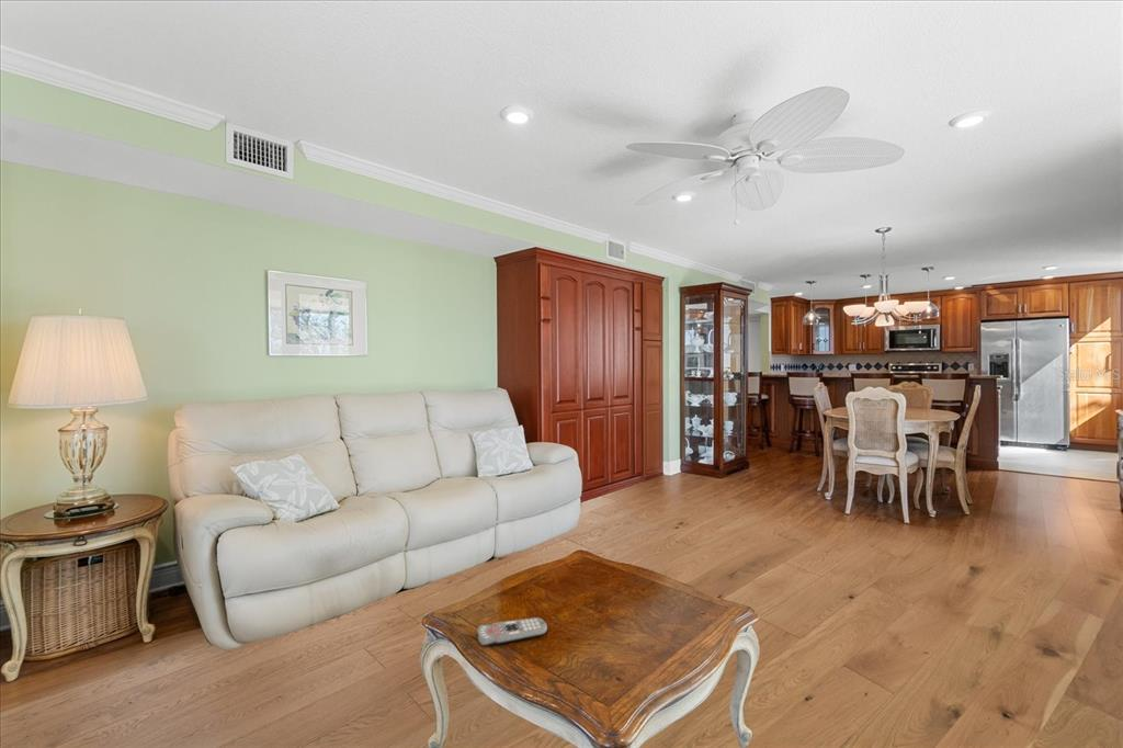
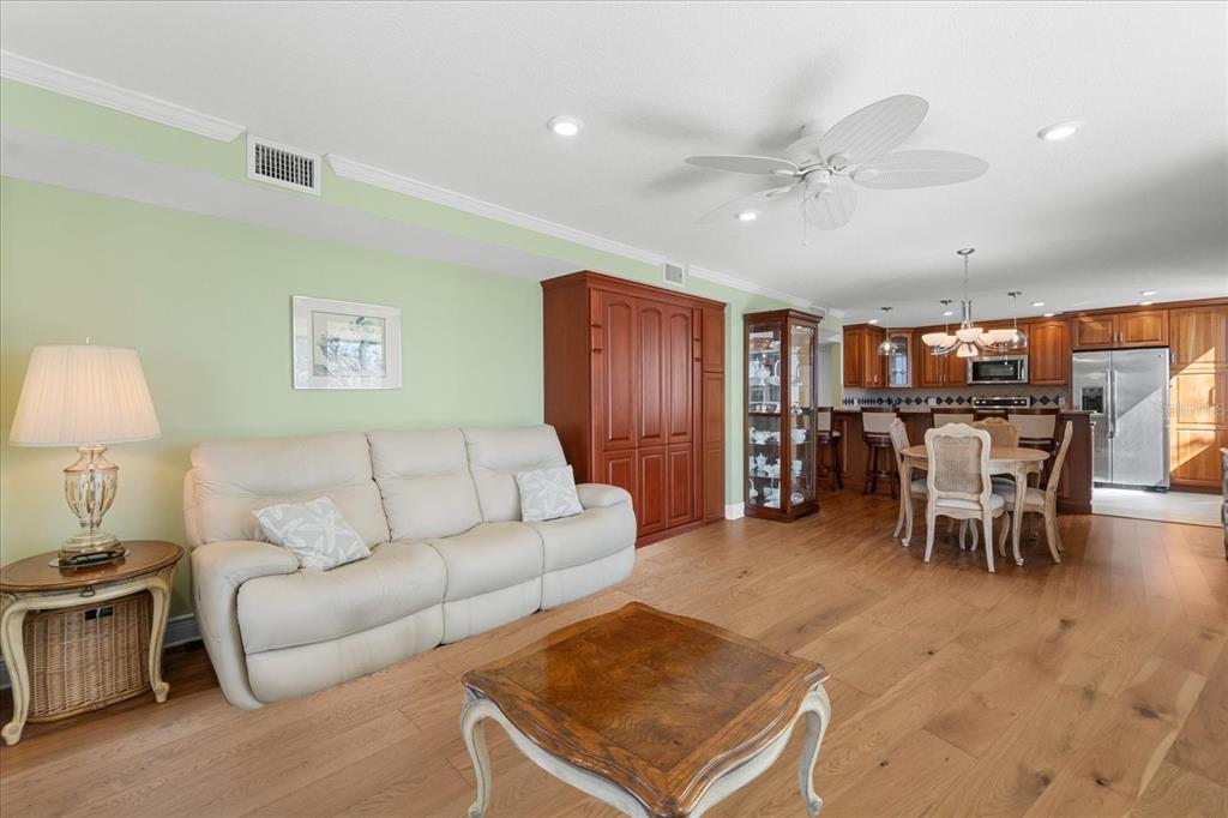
- remote control [476,616,548,647]
